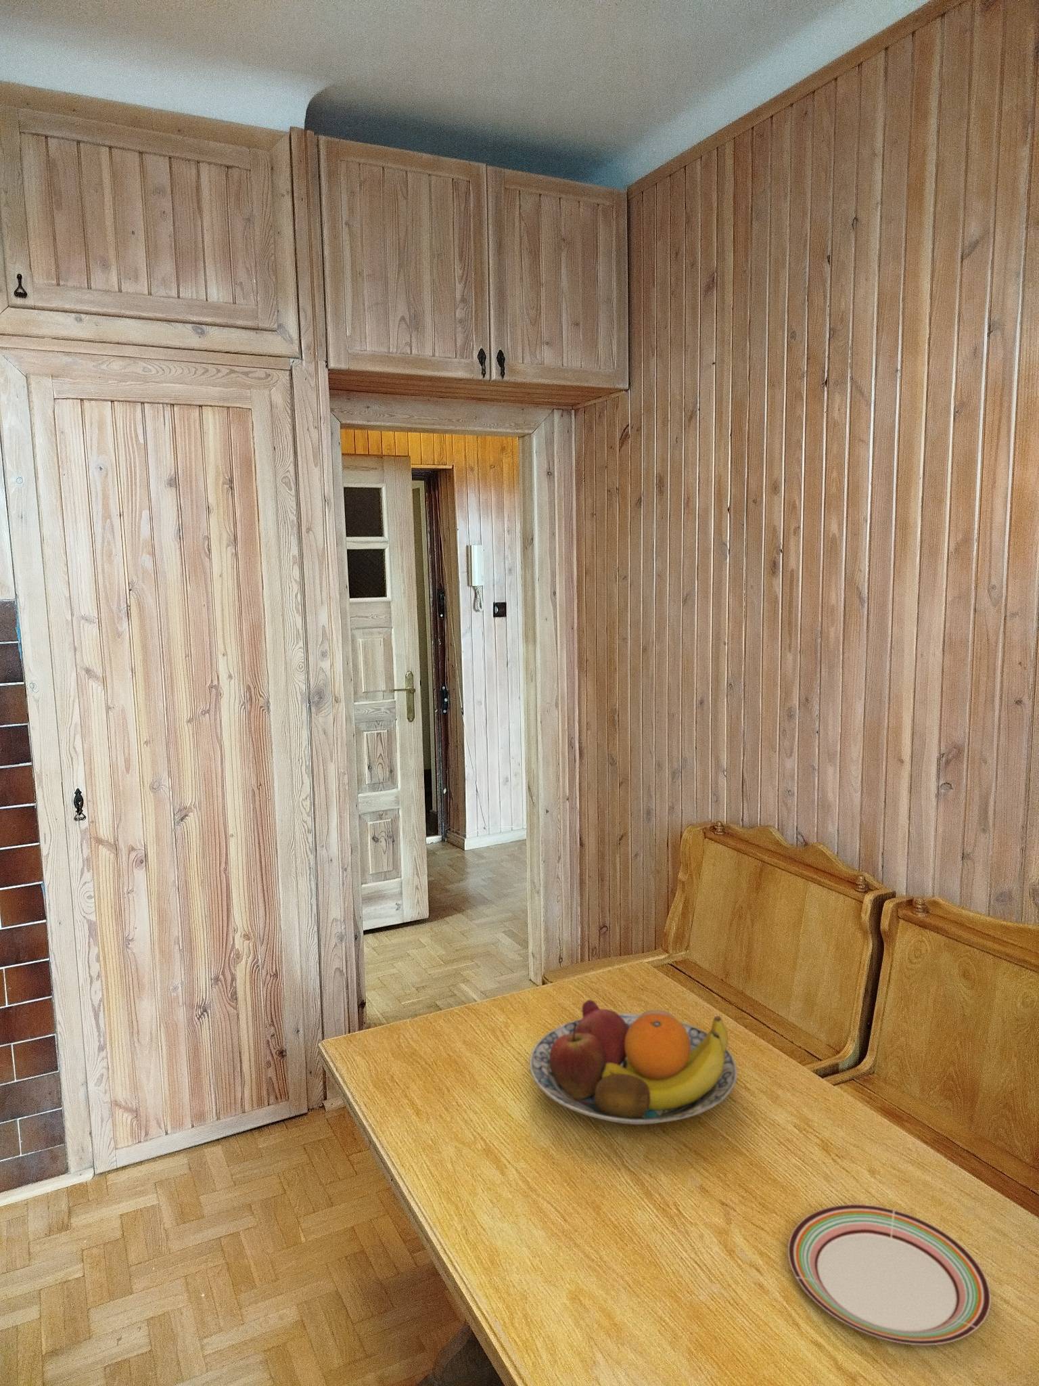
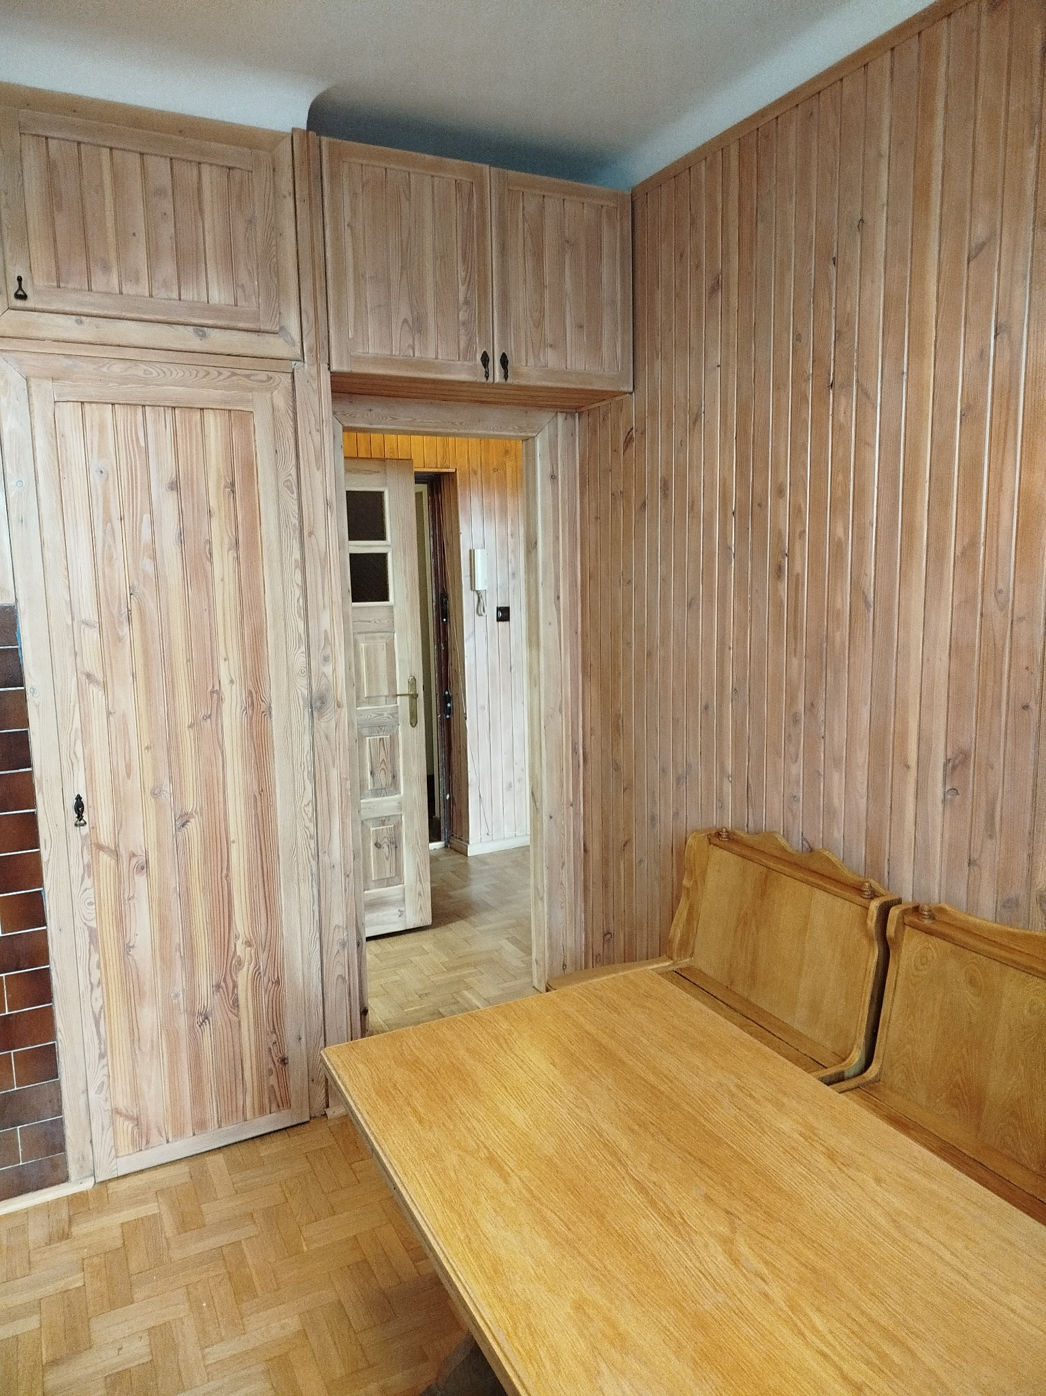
- plate [787,1204,991,1346]
- fruit bowl [529,999,738,1125]
